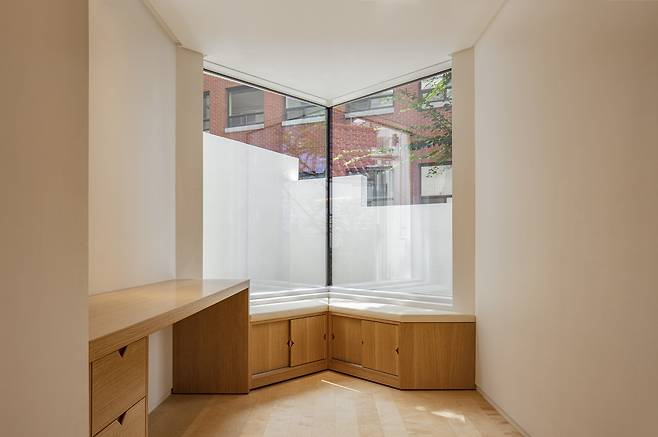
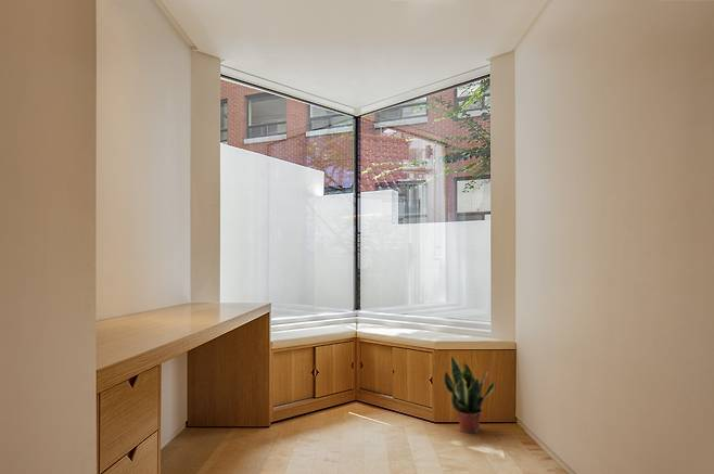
+ potted plant [443,355,496,434]
